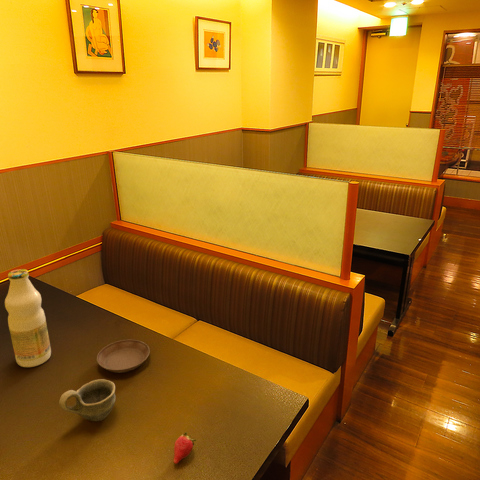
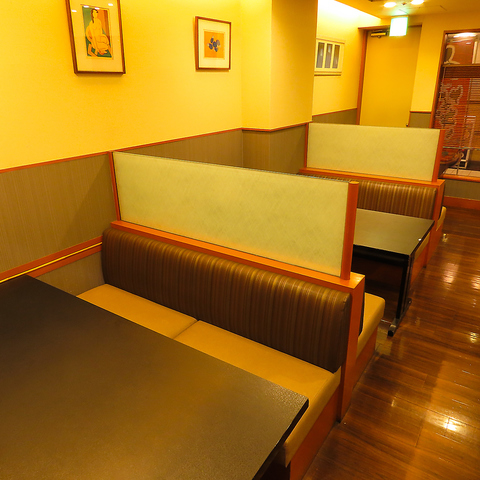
- bottle [4,268,52,368]
- cup [58,378,117,422]
- fruit [173,431,197,465]
- saucer [96,339,151,373]
